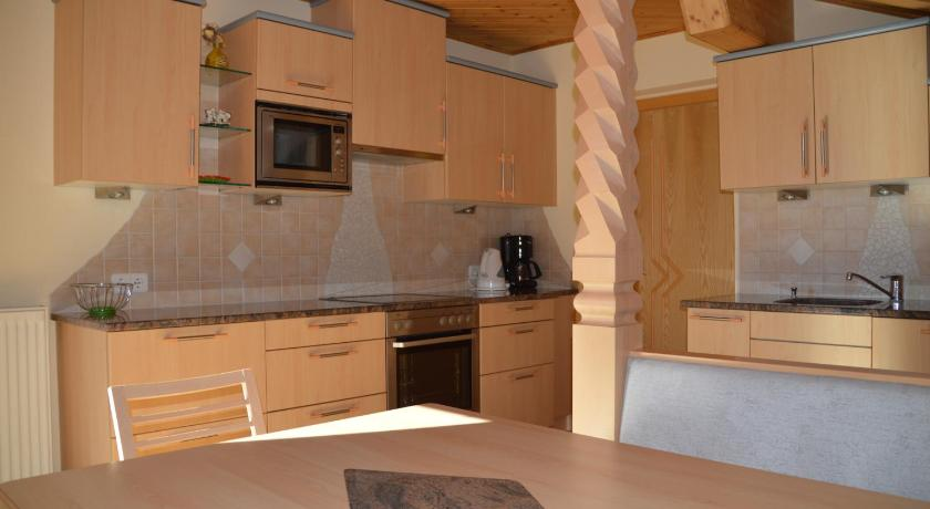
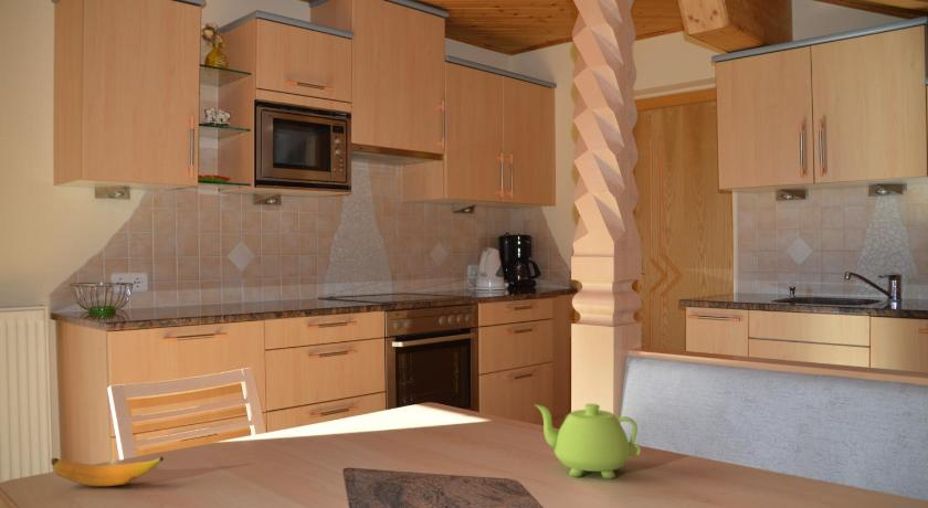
+ teapot [534,403,642,479]
+ banana [50,455,165,487]
